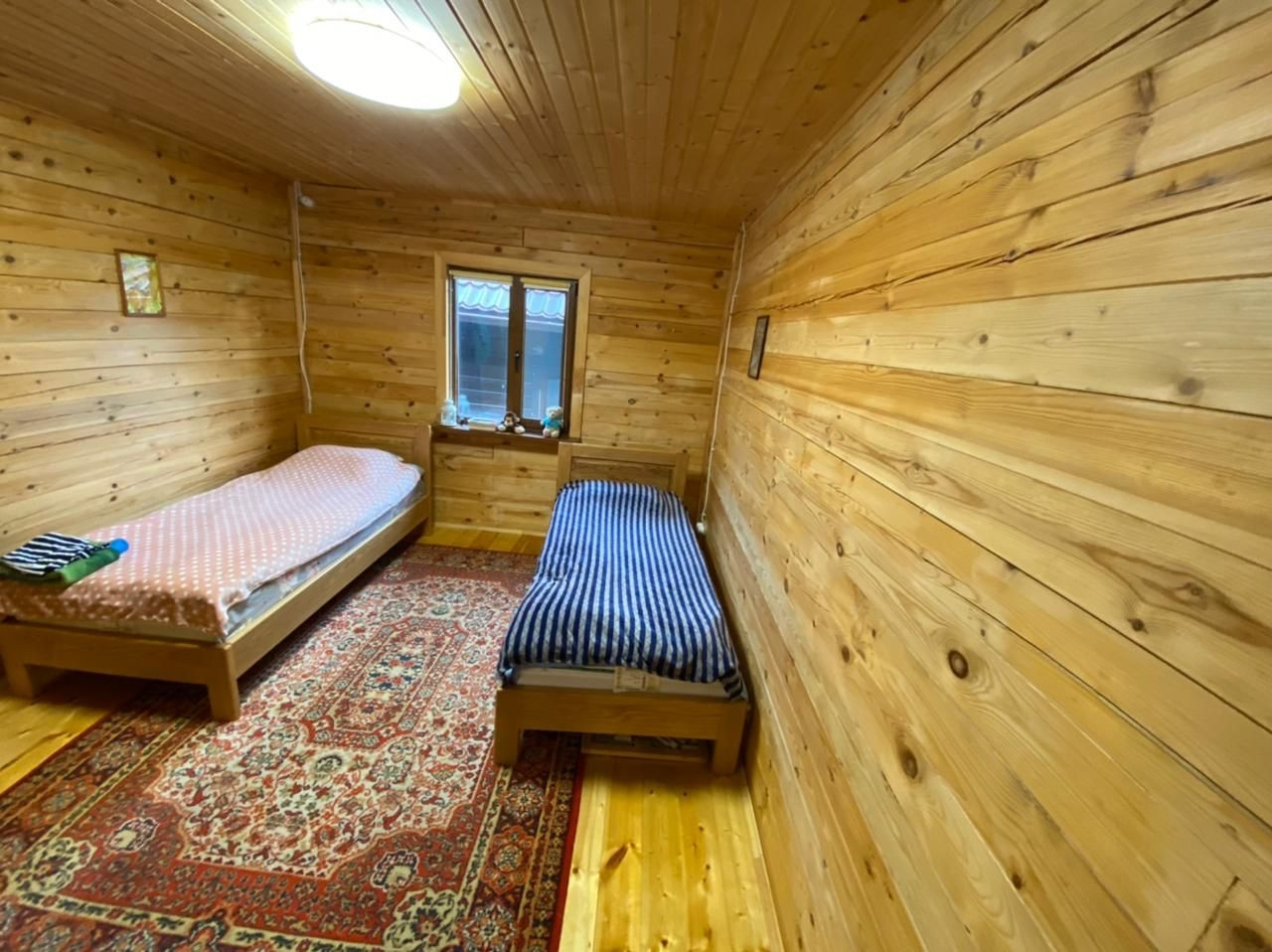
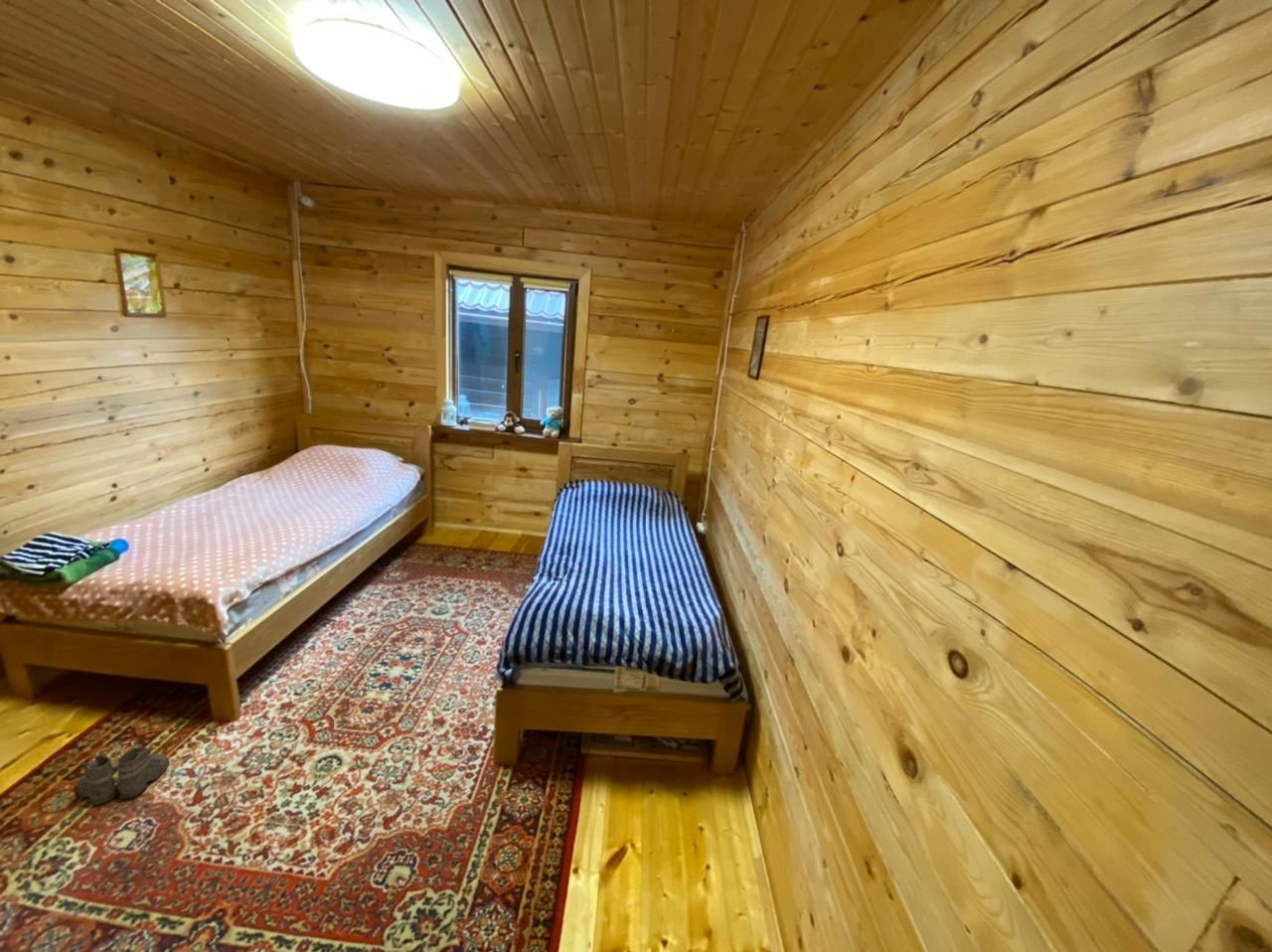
+ boots [66,746,170,810]
